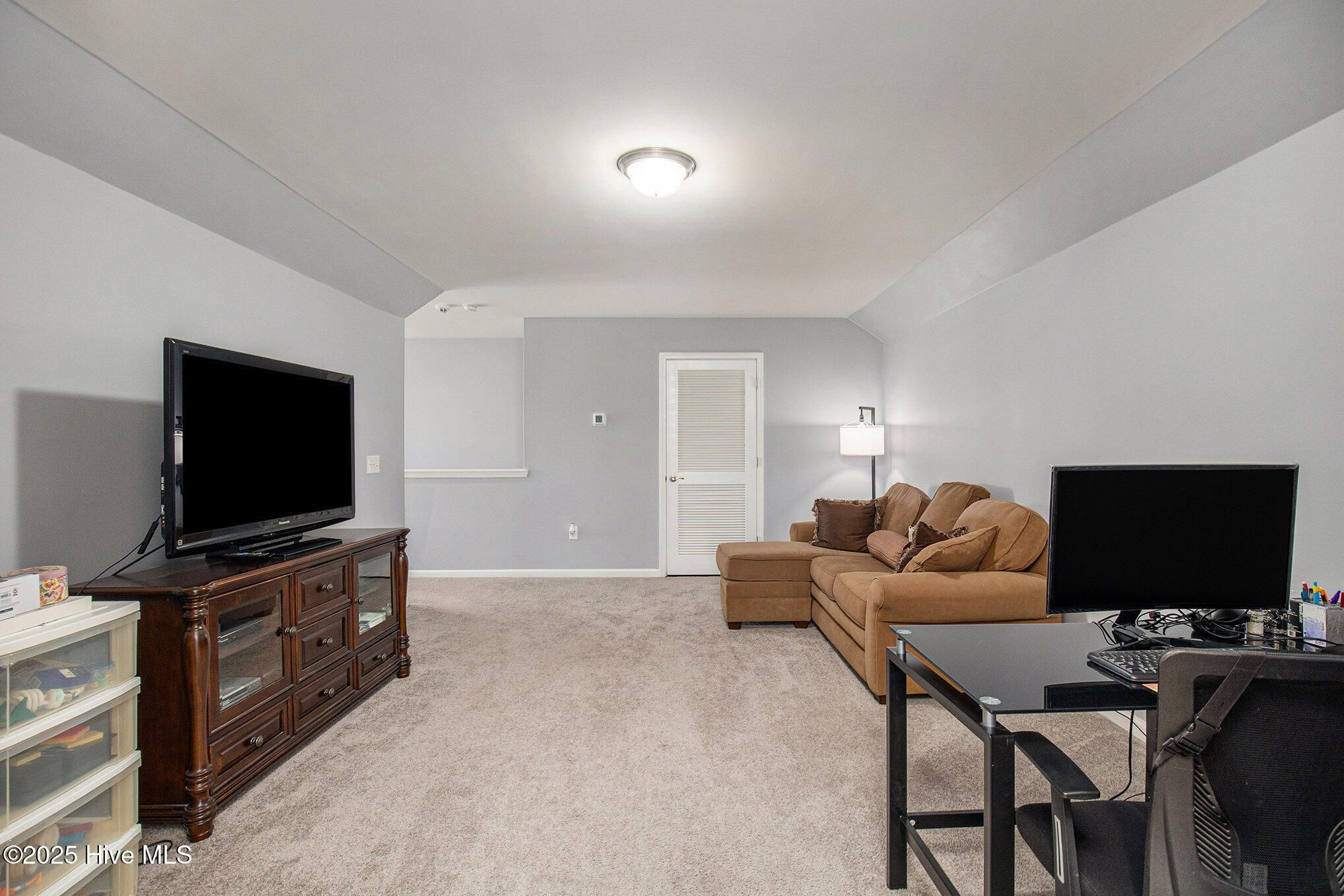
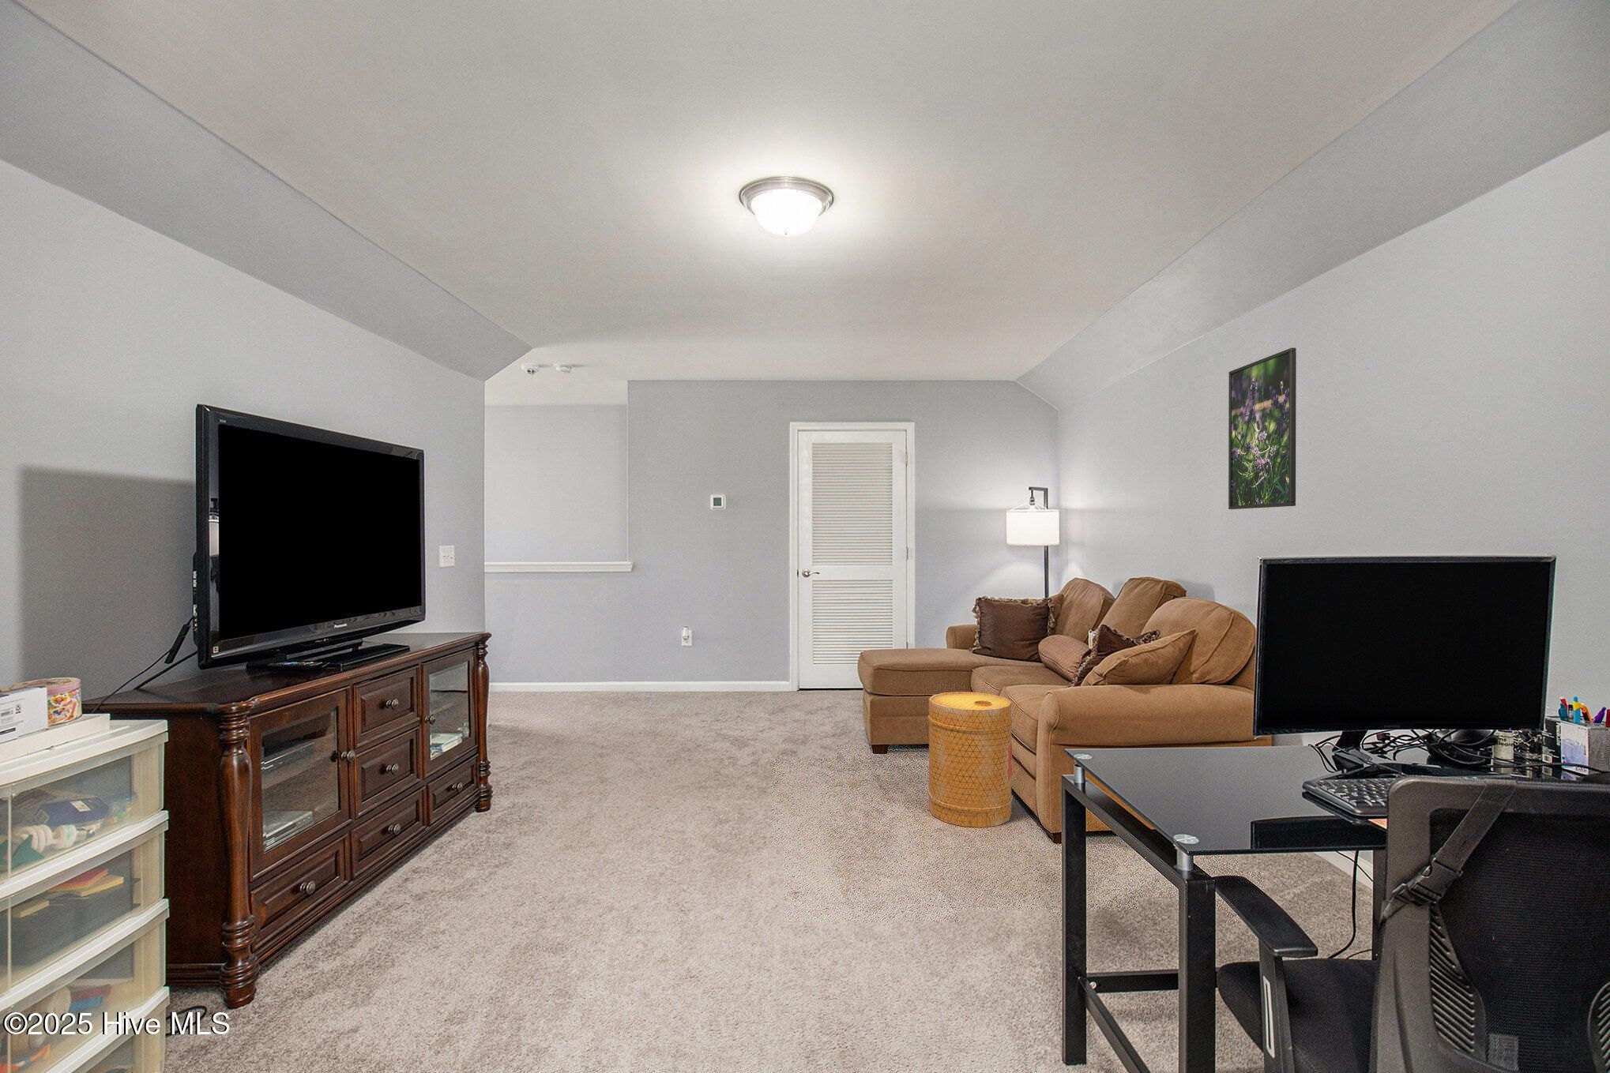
+ basket [927,691,1013,829]
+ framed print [1228,346,1297,510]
